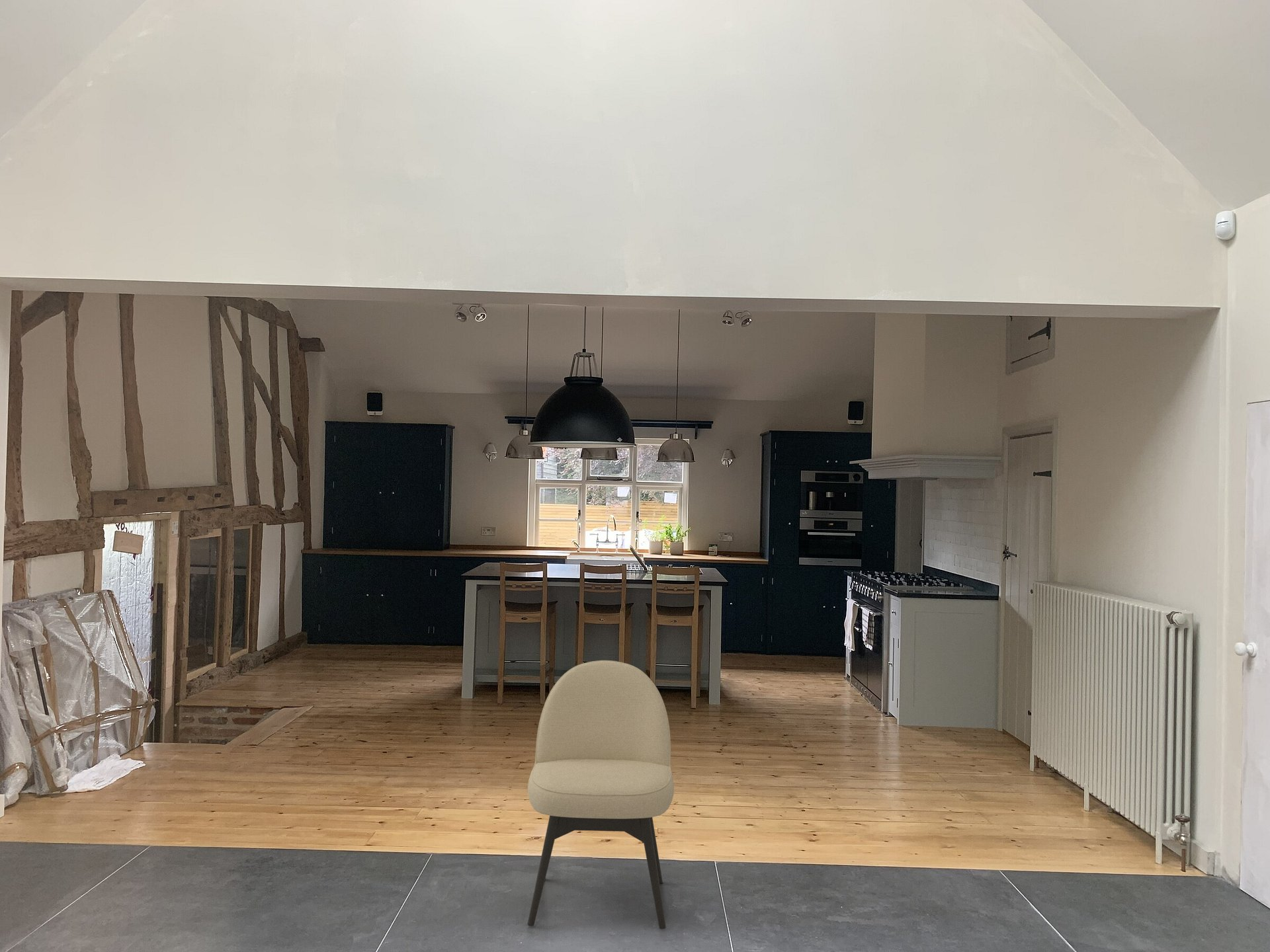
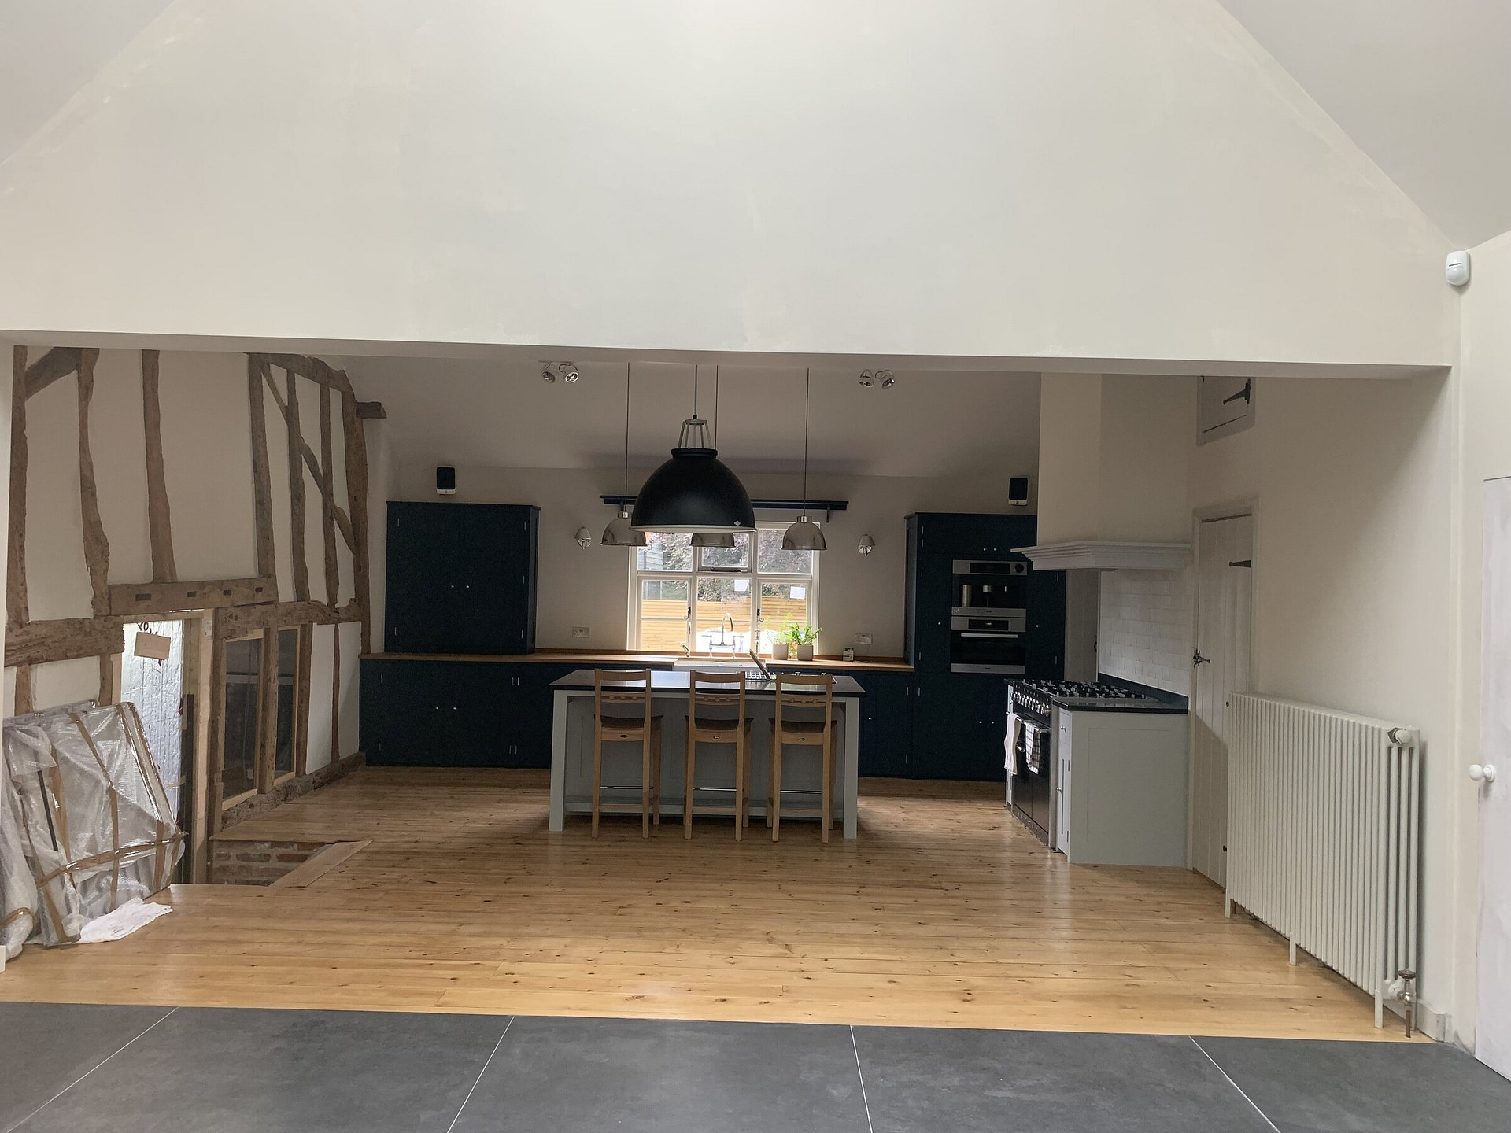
- chair [527,660,675,930]
